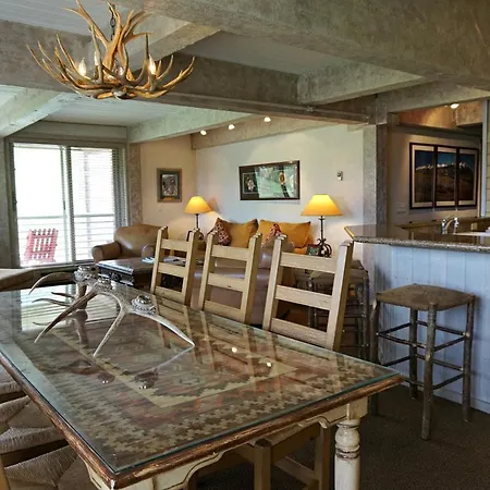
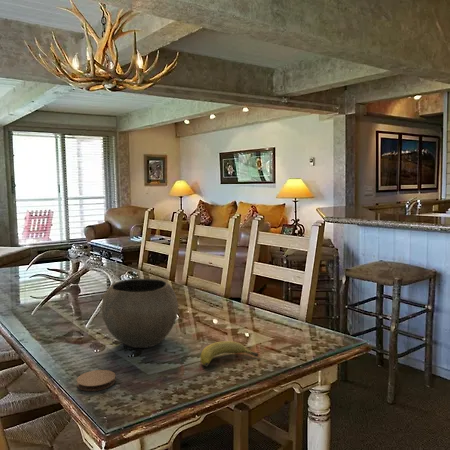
+ bowl [100,278,179,349]
+ coaster [76,369,117,392]
+ fruit [199,340,259,367]
